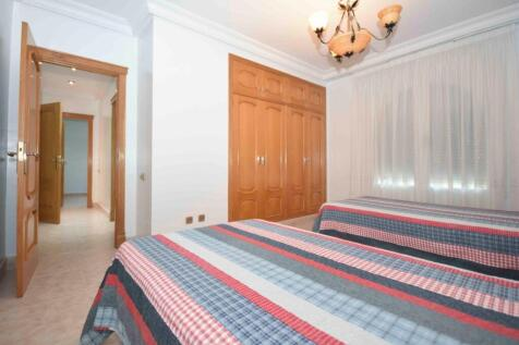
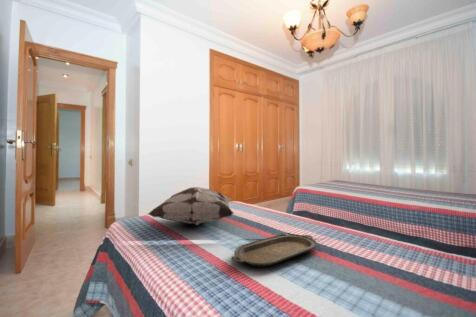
+ decorative pillow [147,186,235,227]
+ serving tray [231,232,318,268]
